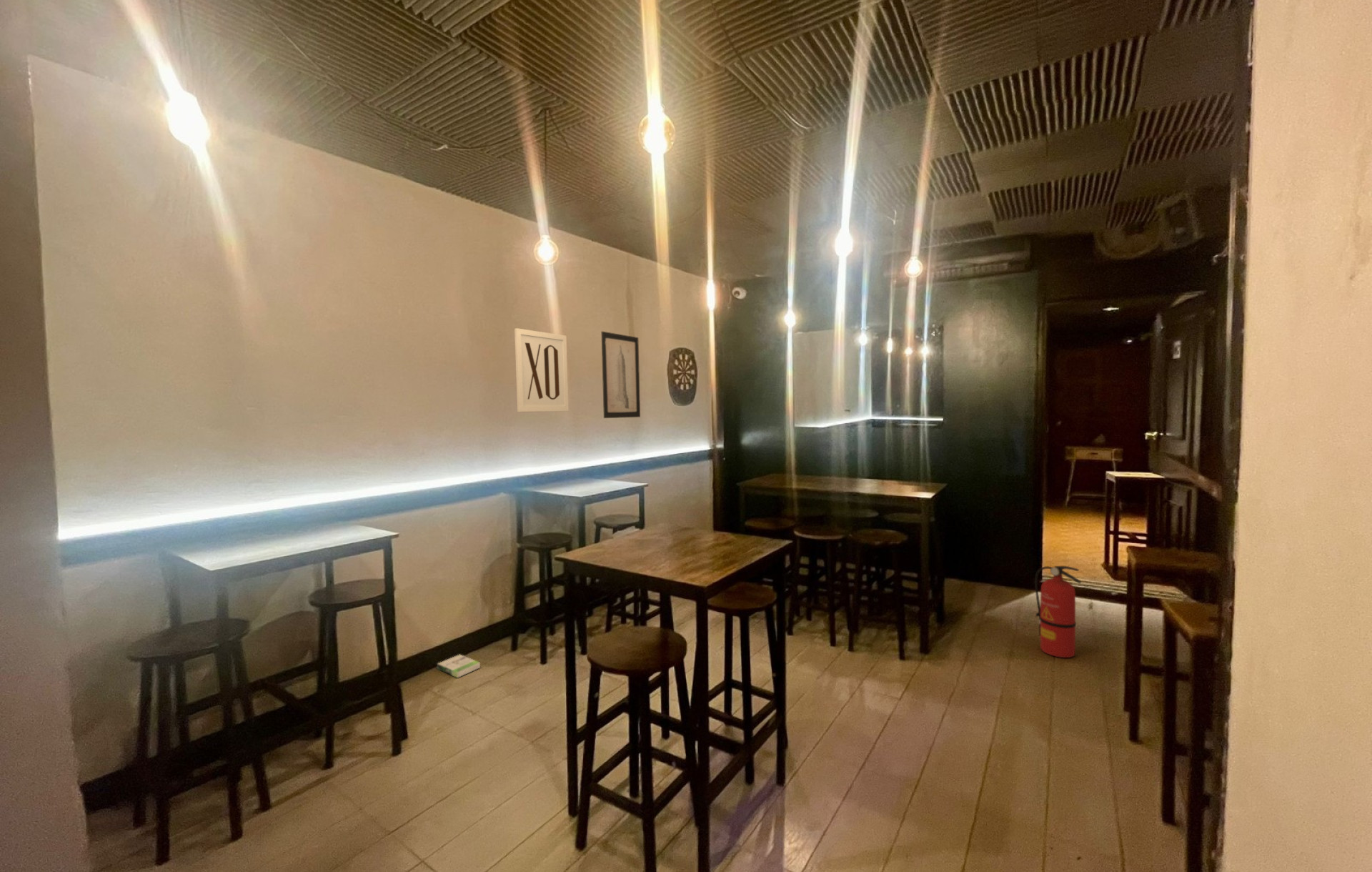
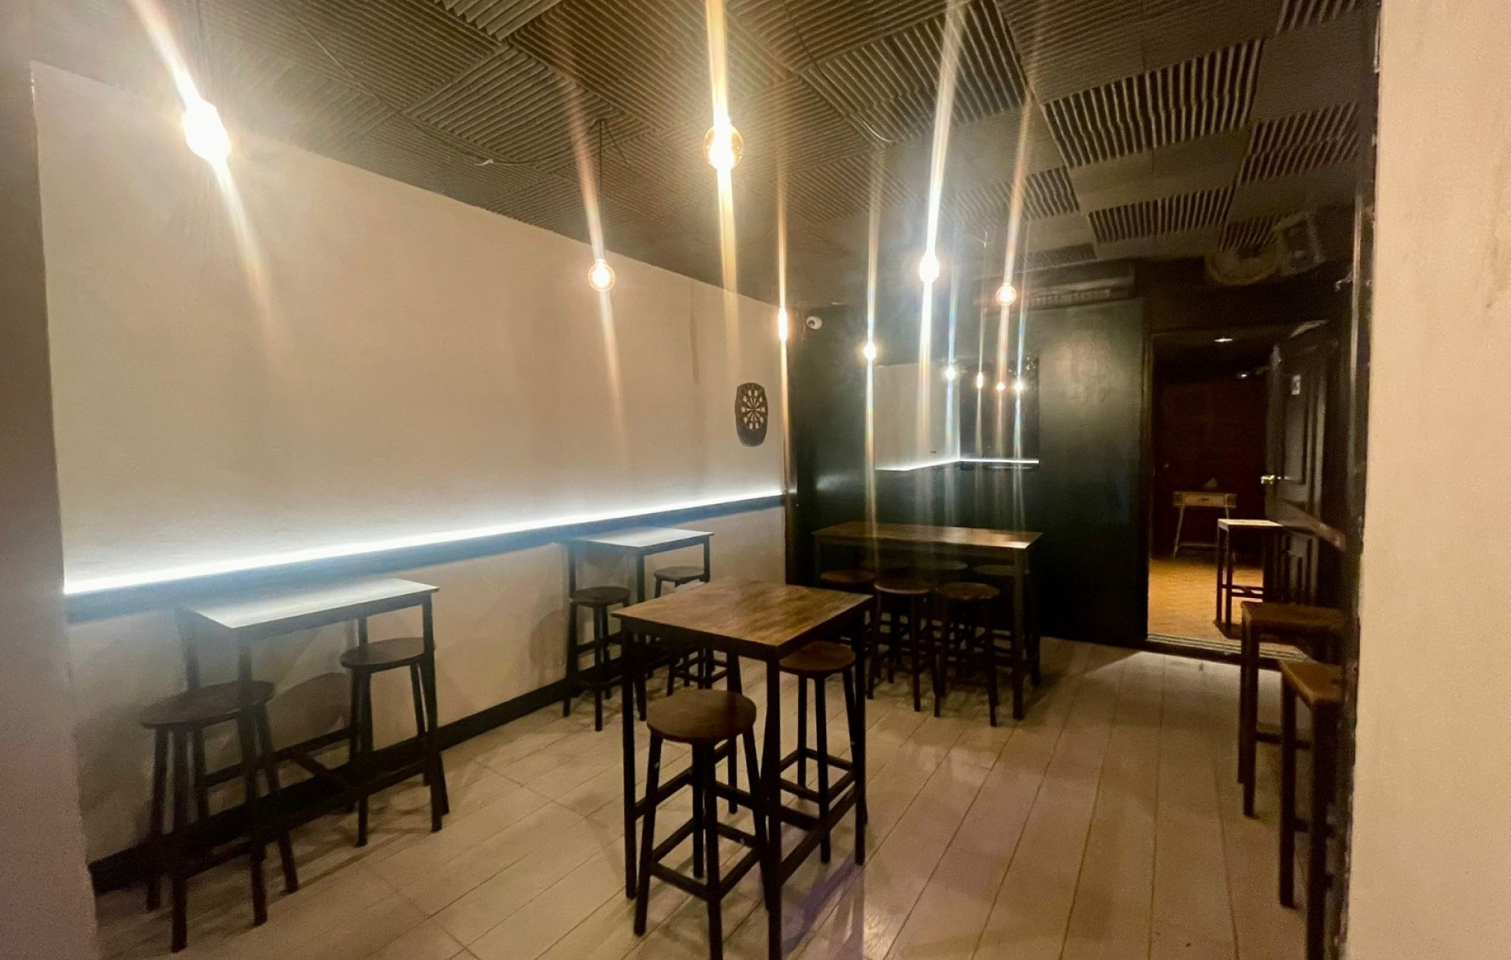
- wall art [601,331,641,419]
- box [436,654,481,678]
- wall art [514,327,570,412]
- fire extinguisher [1034,565,1082,658]
